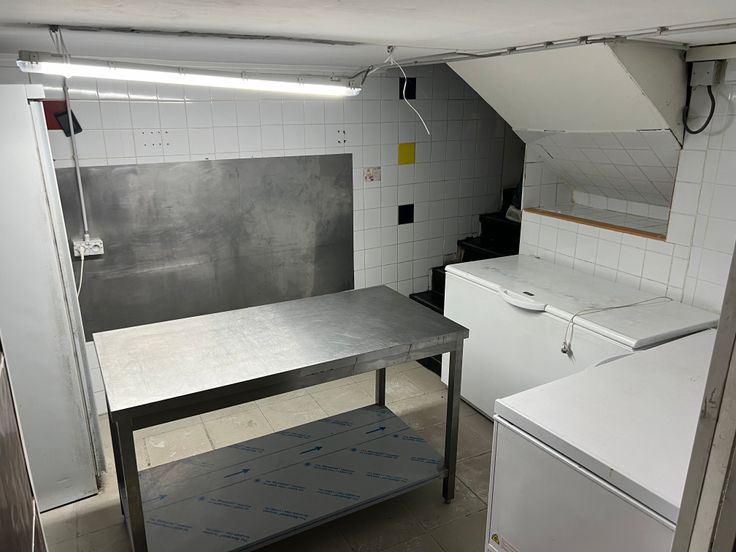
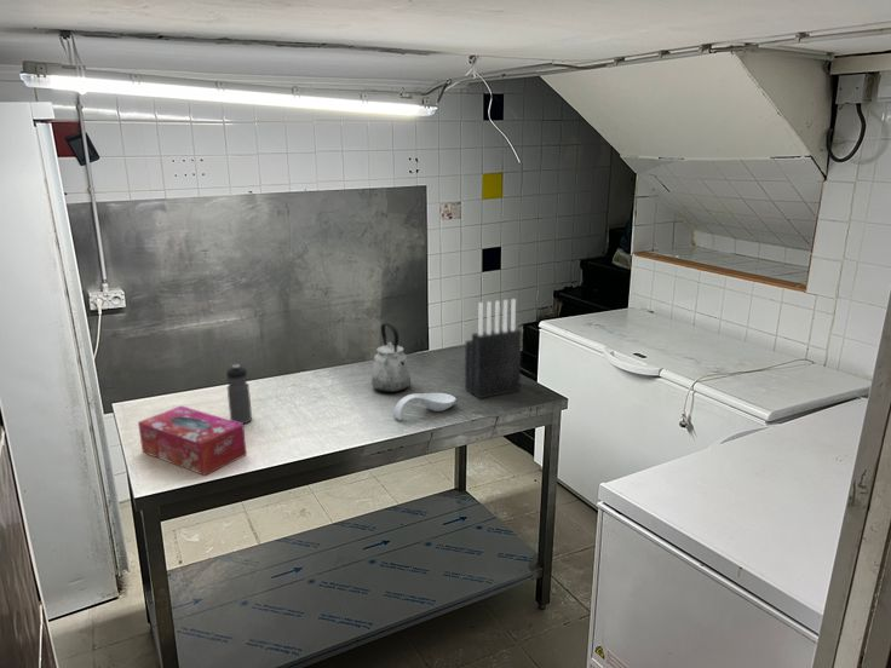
+ water bottle [225,363,253,425]
+ knife block [464,298,523,399]
+ kettle [370,322,412,393]
+ spoon rest [392,392,458,421]
+ tissue box [137,404,248,477]
